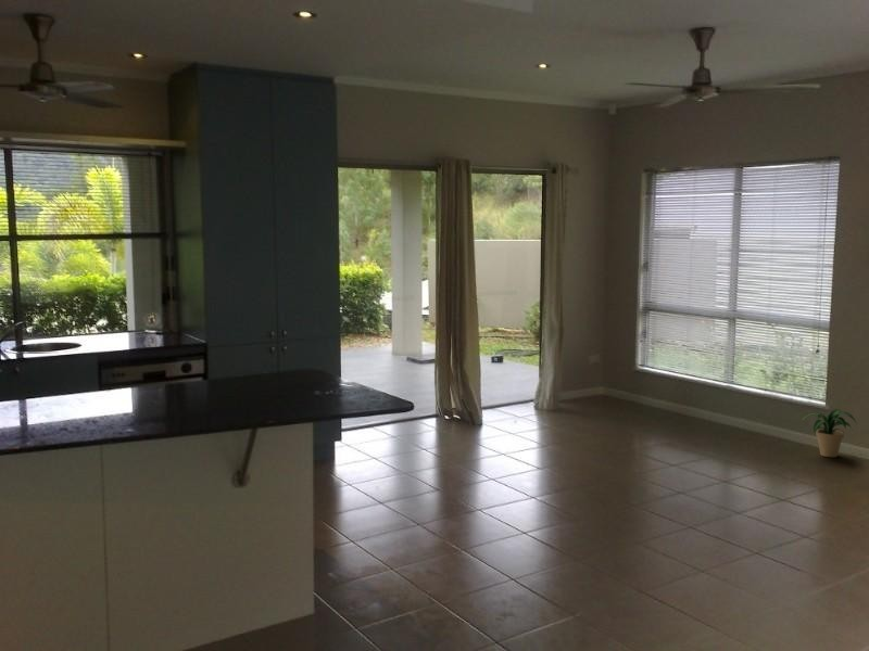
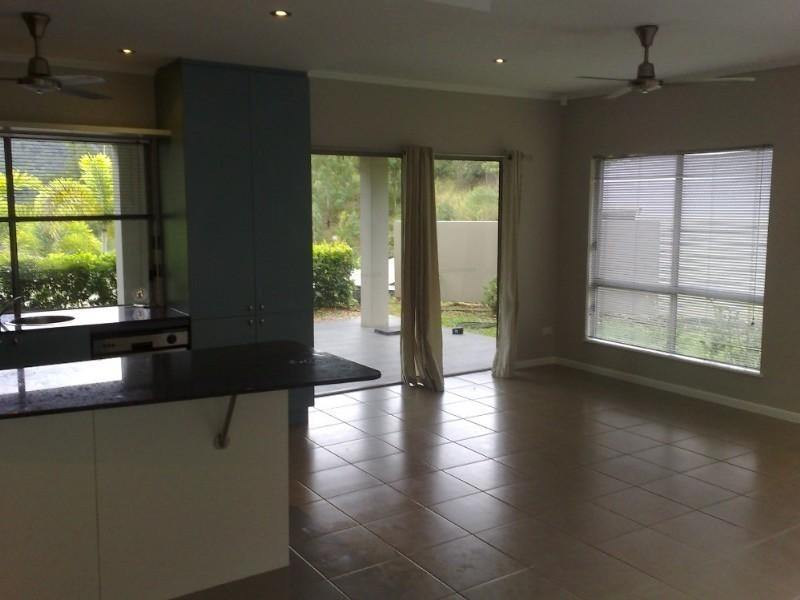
- potted plant [801,408,858,458]
